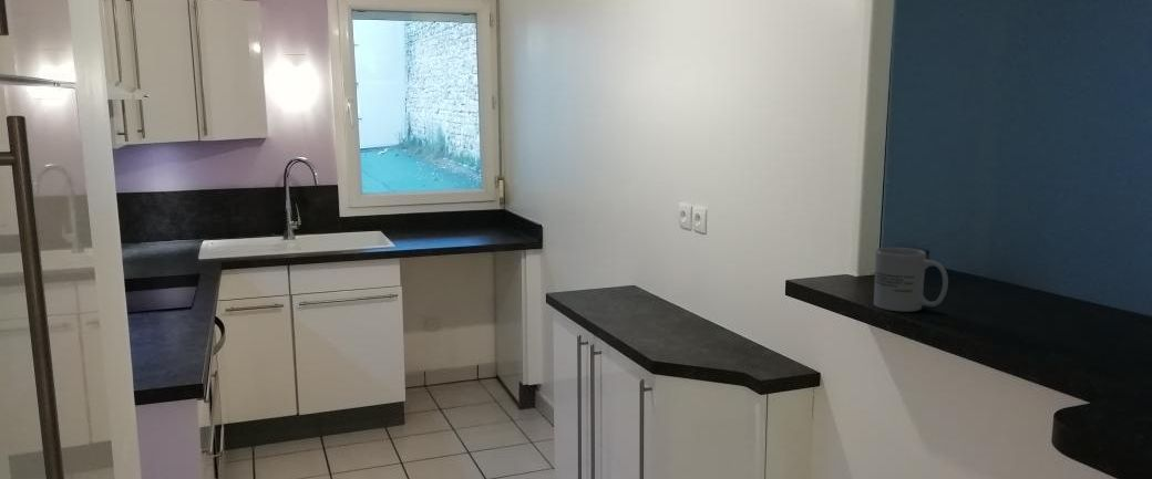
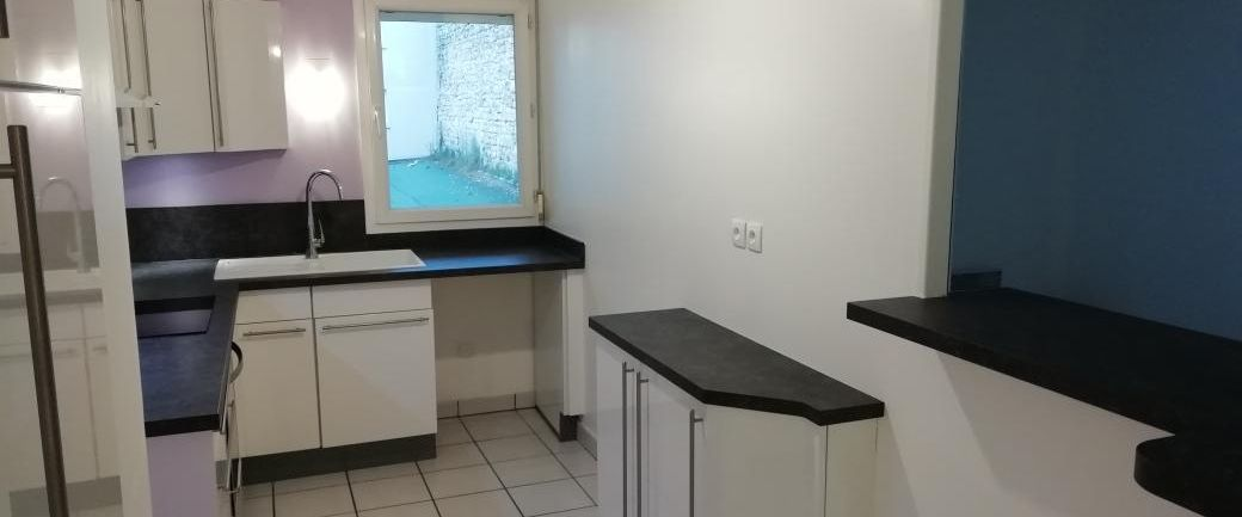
- mug [873,247,949,313]
